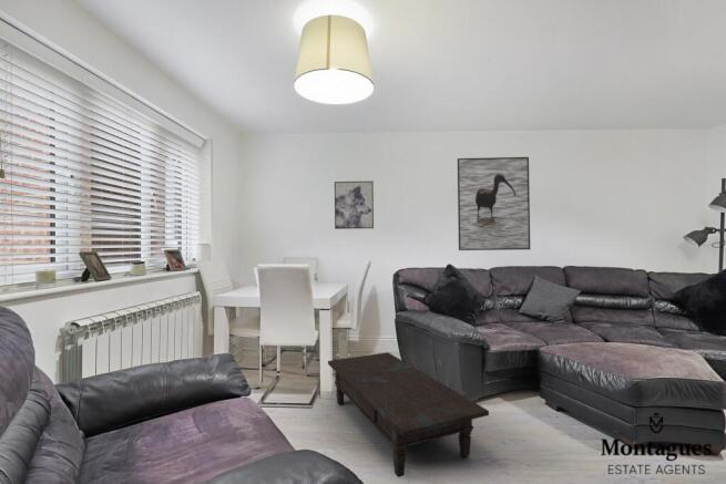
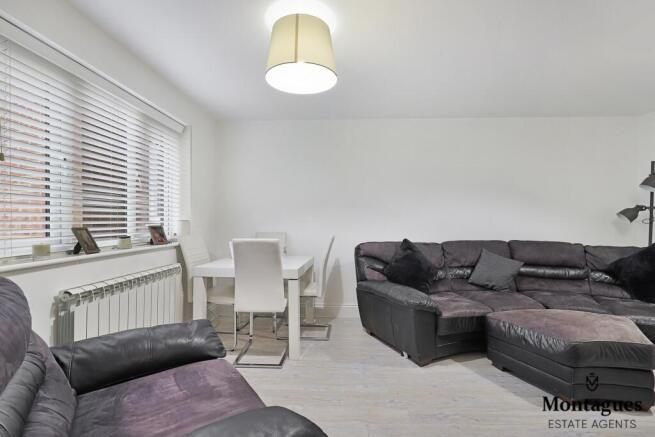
- coffee table [327,351,490,478]
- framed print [457,156,531,251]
- wall art [334,179,375,230]
